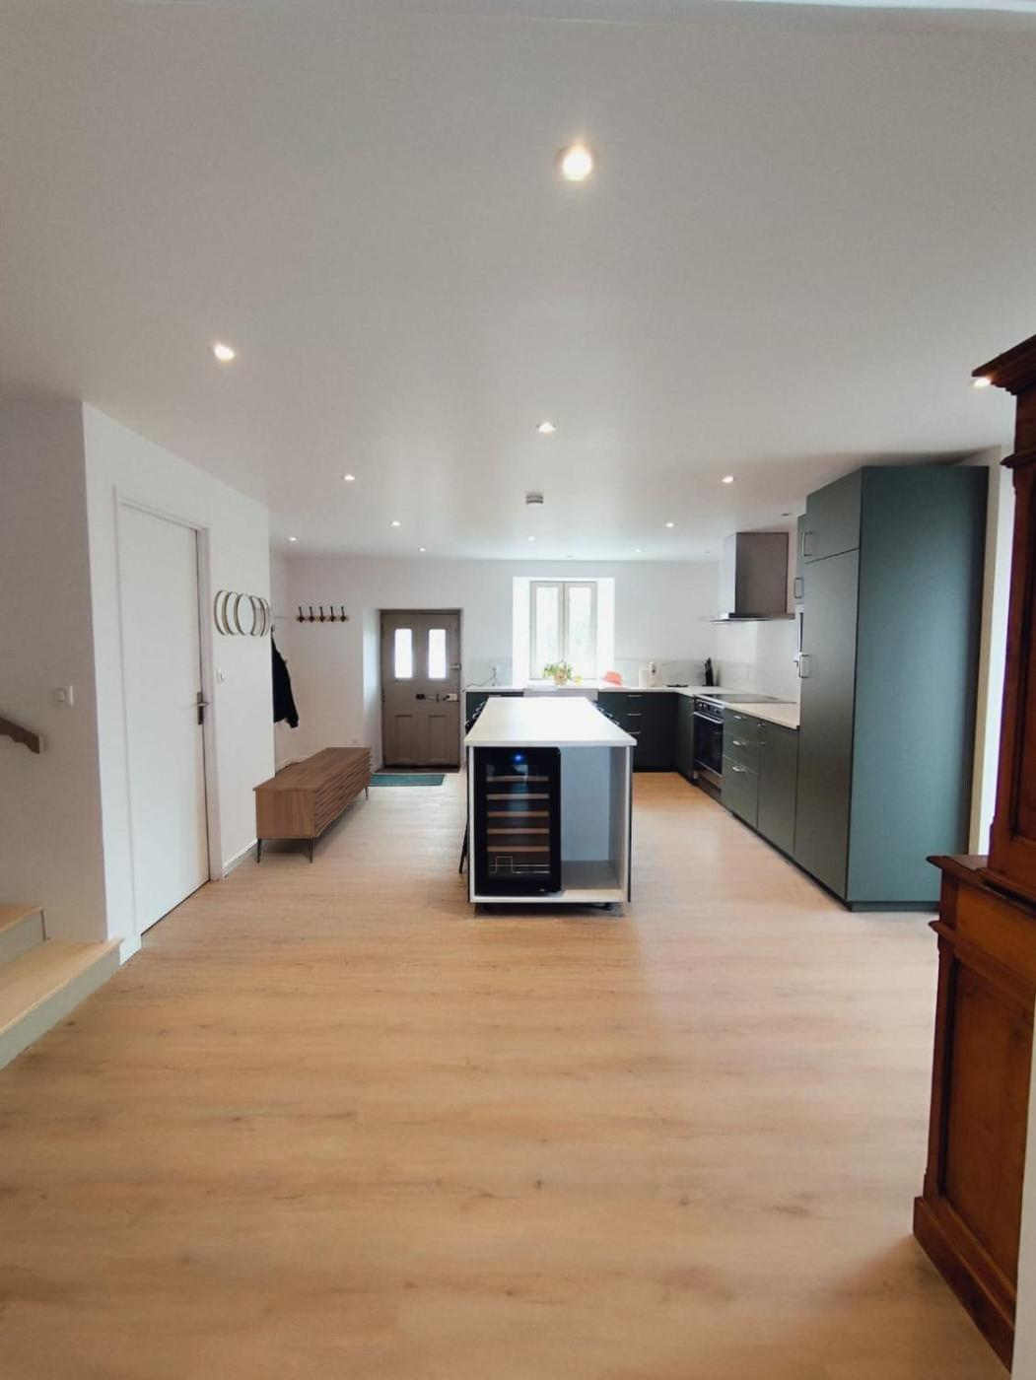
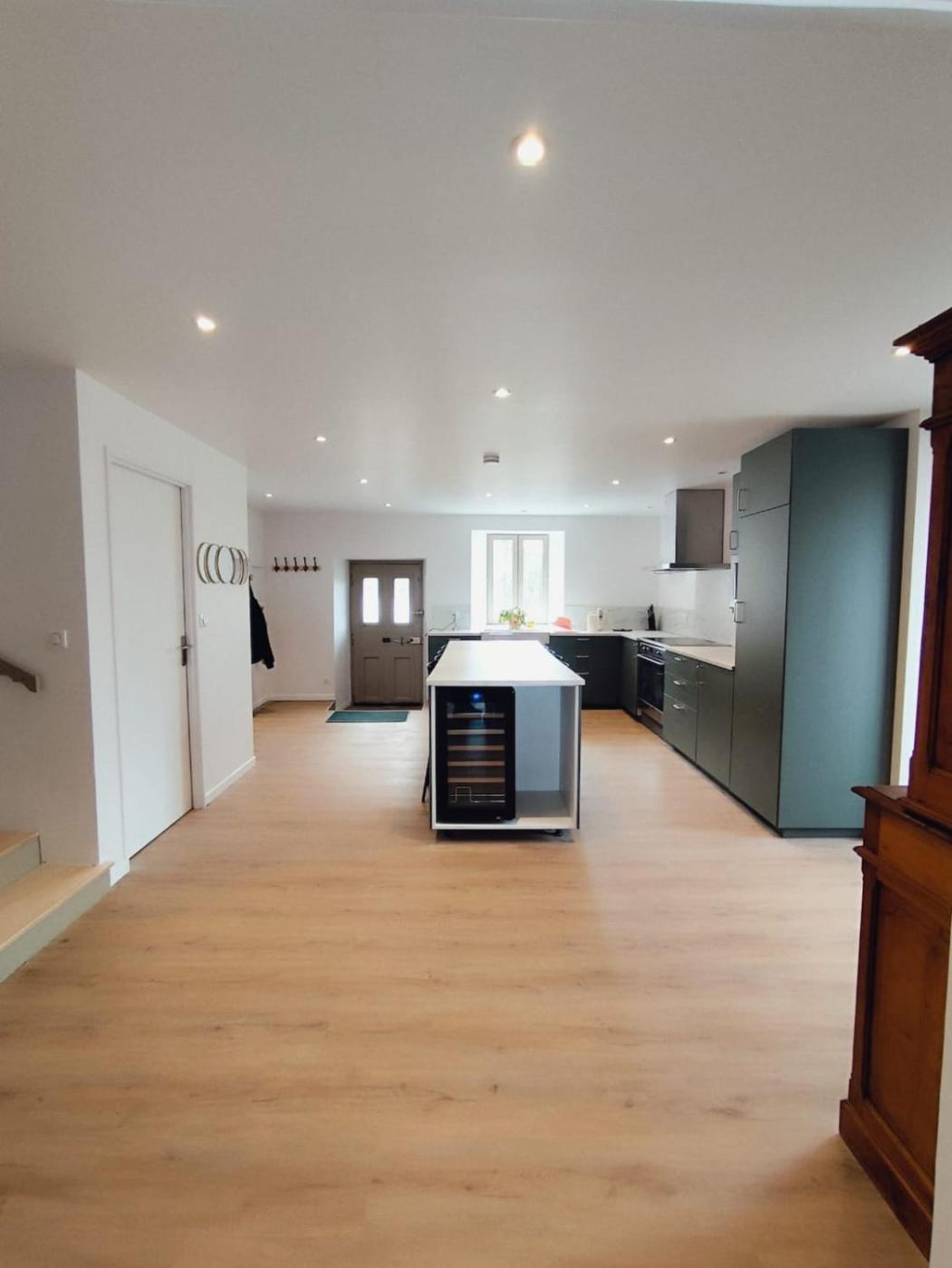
- sideboard [251,747,373,863]
